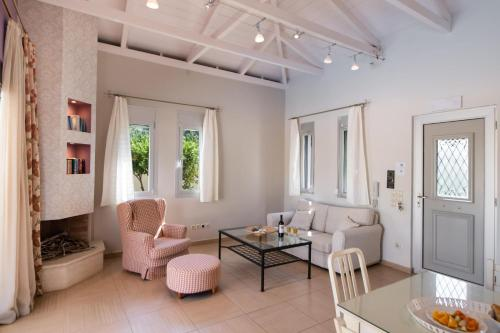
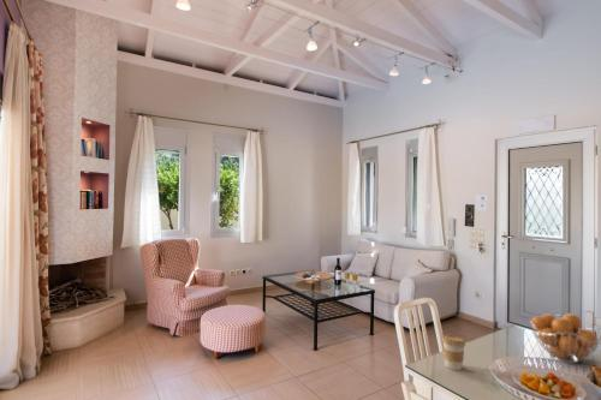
+ coffee cup [441,334,466,371]
+ fruit basket [529,312,601,364]
